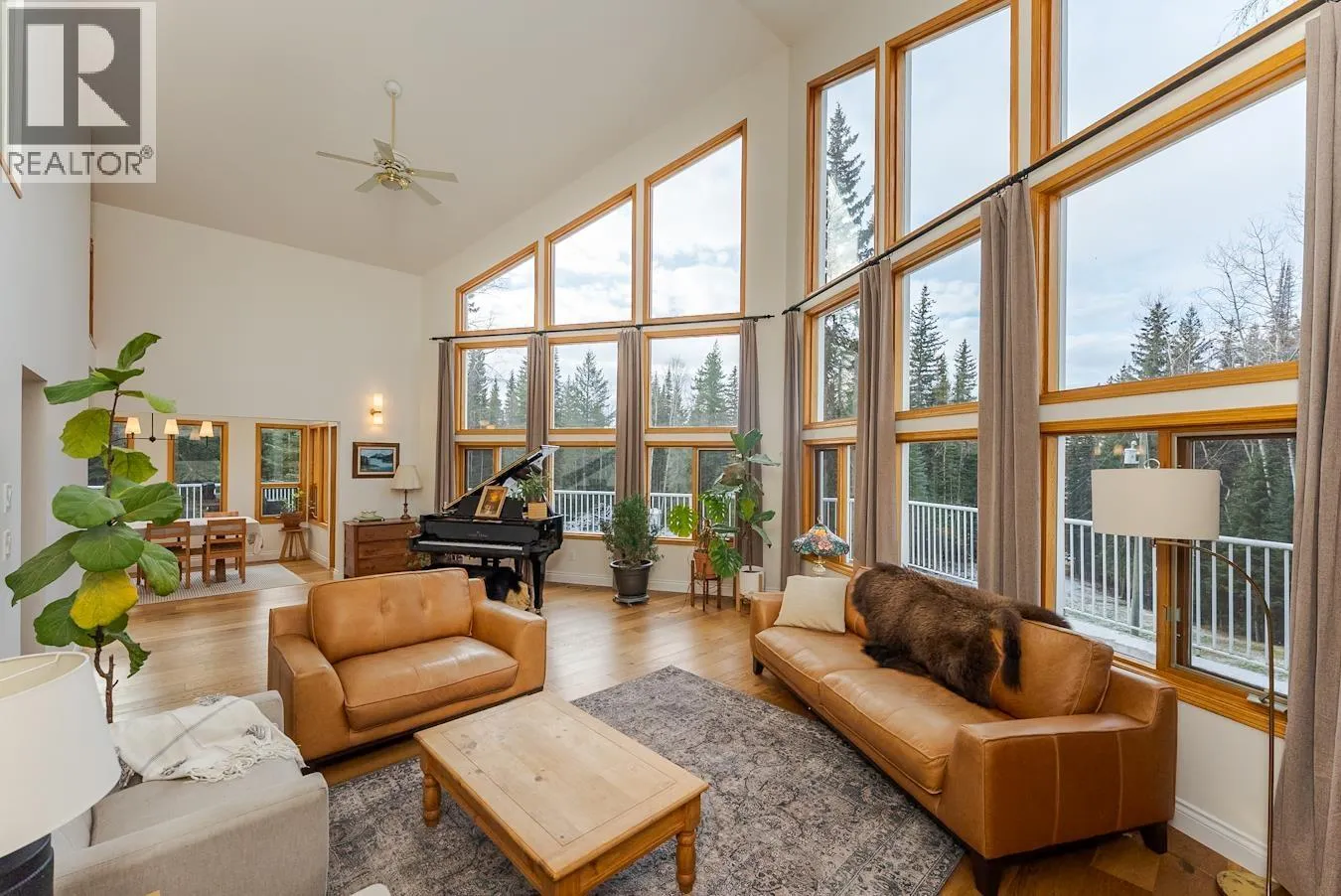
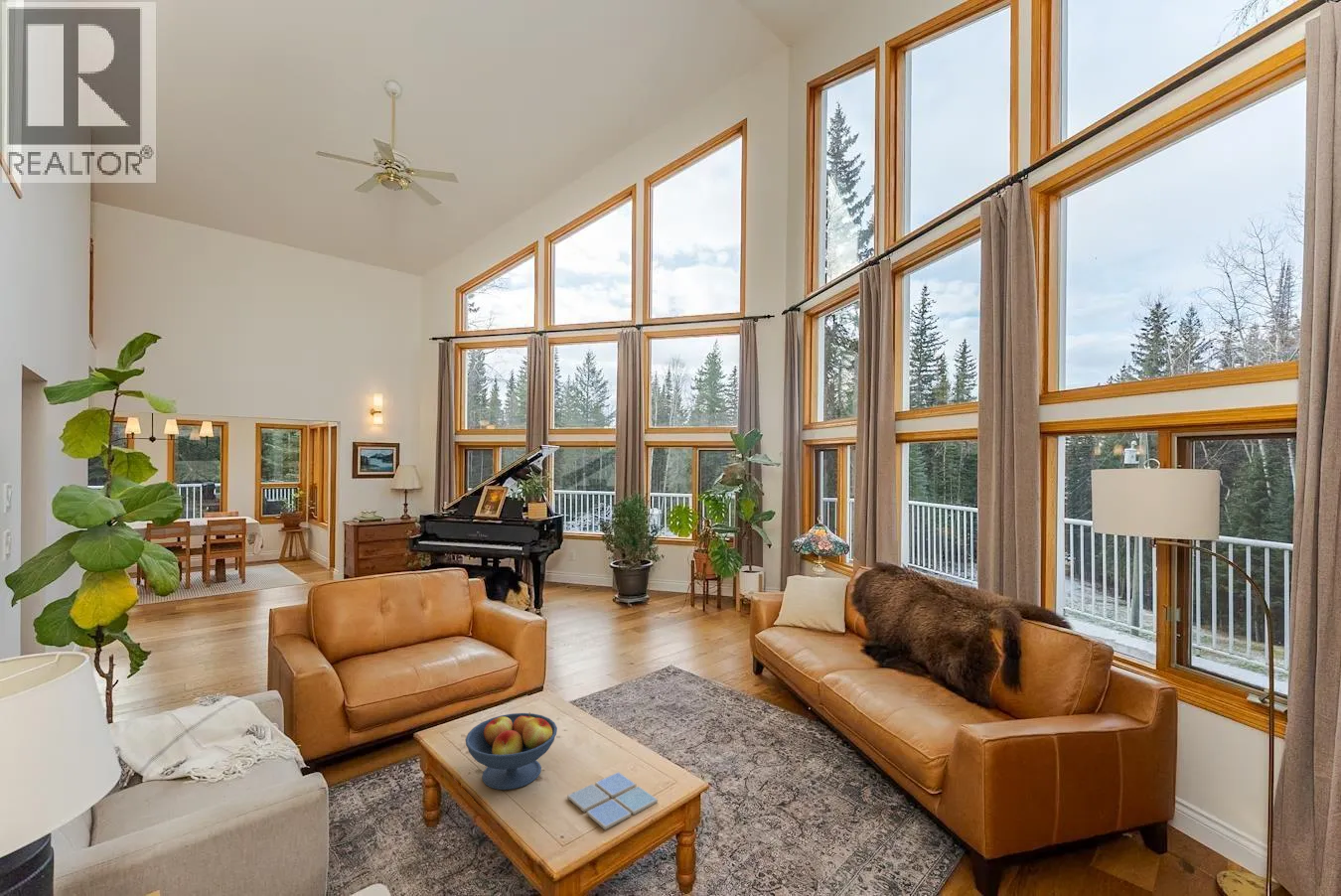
+ drink coaster [566,771,659,830]
+ fruit bowl [465,711,558,791]
